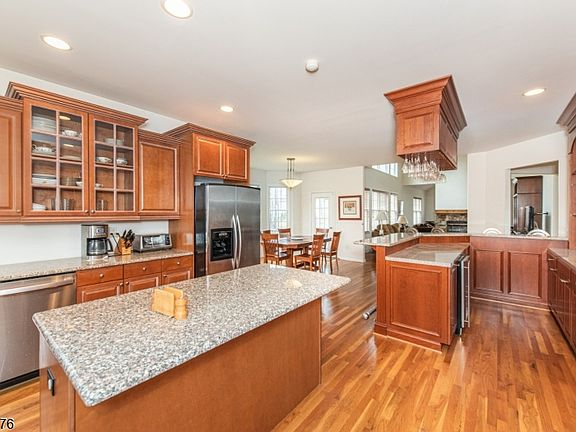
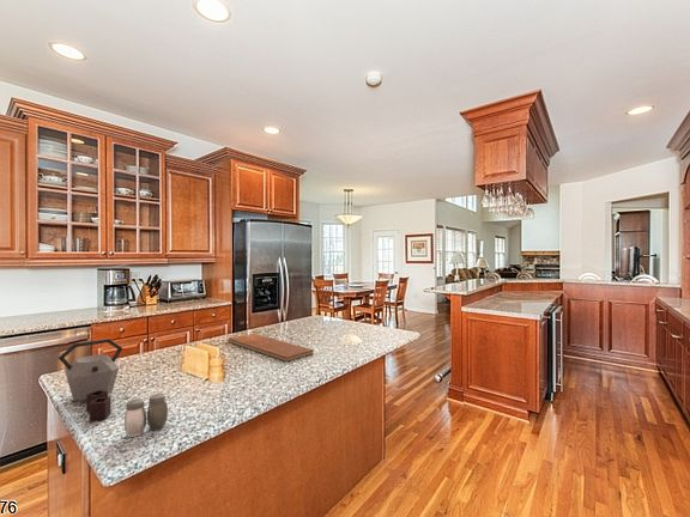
+ salt and pepper shaker [123,393,169,438]
+ kettle [58,337,123,421]
+ chopping board [226,333,315,363]
